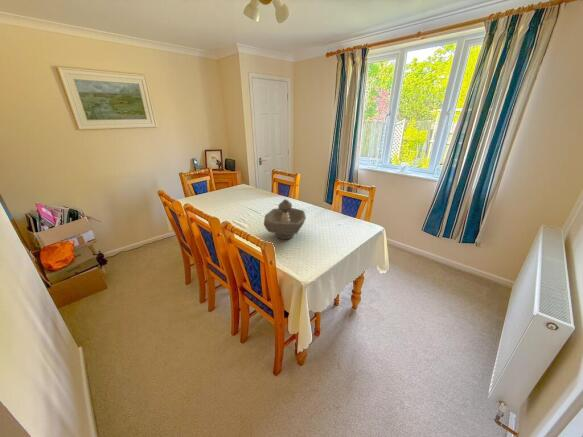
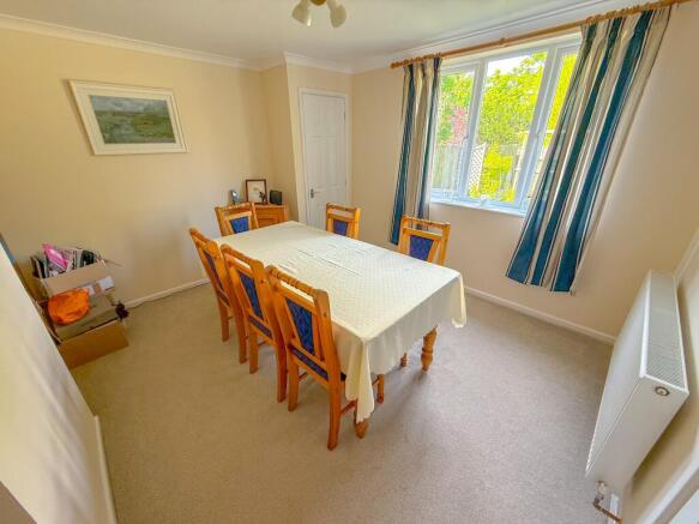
- decorative bowl [263,198,307,240]
